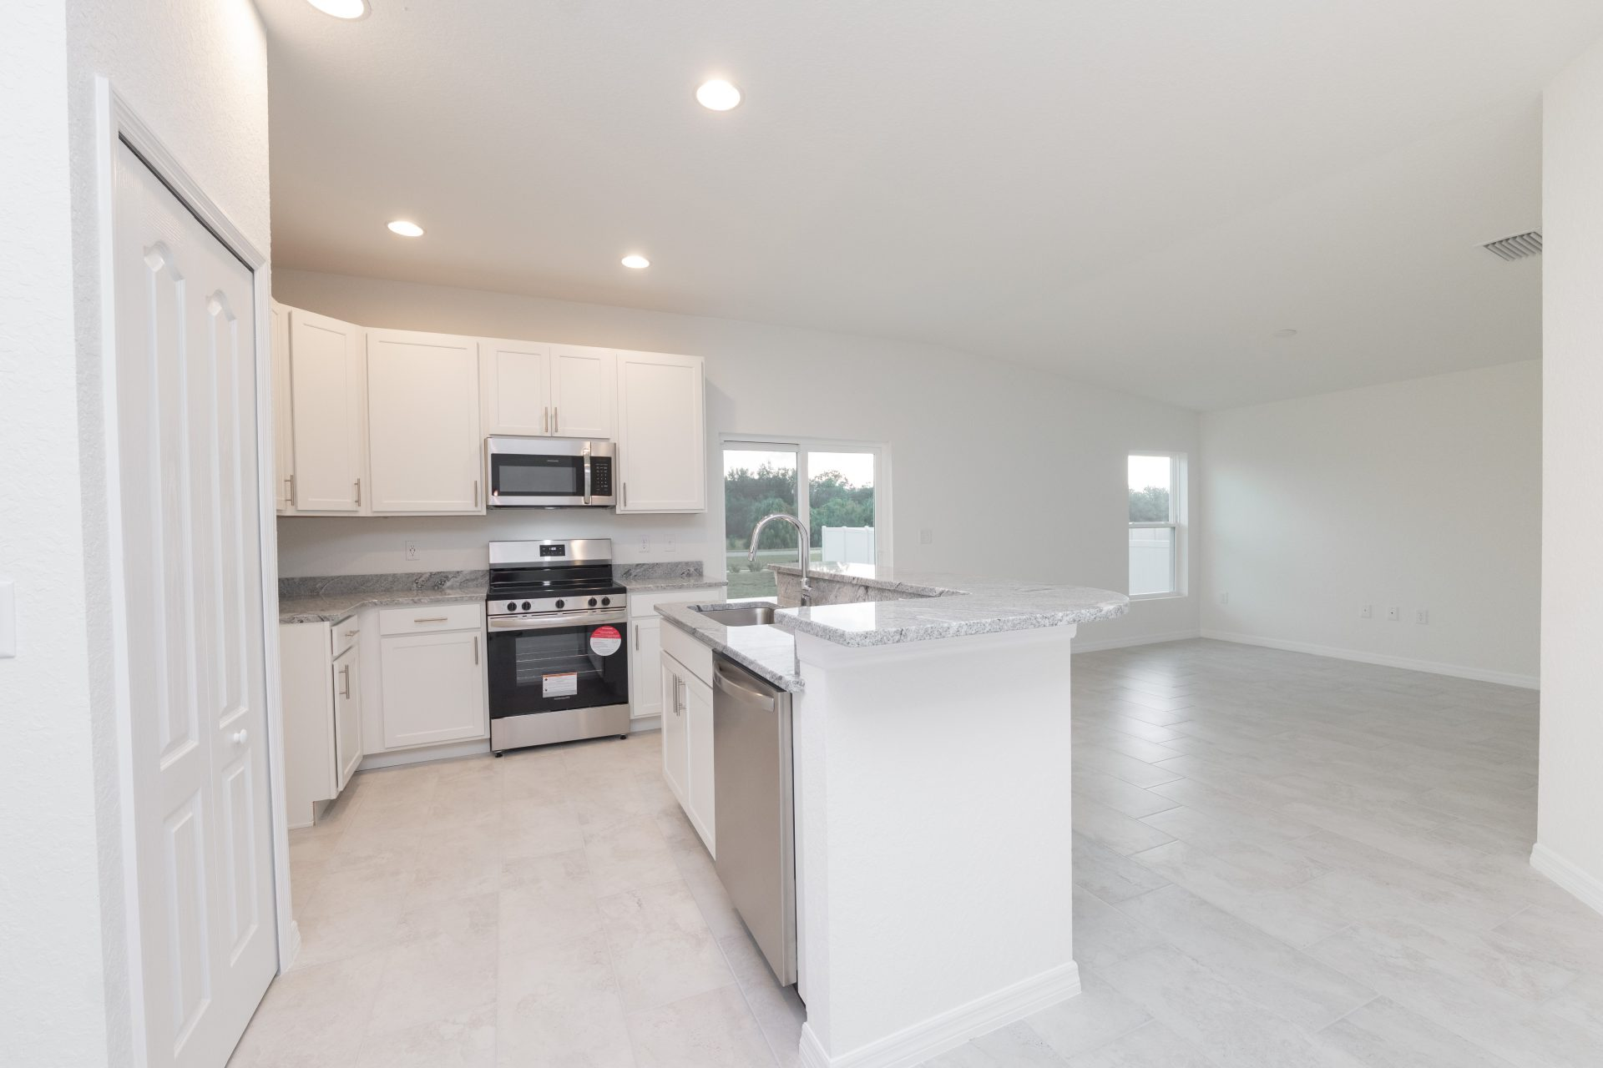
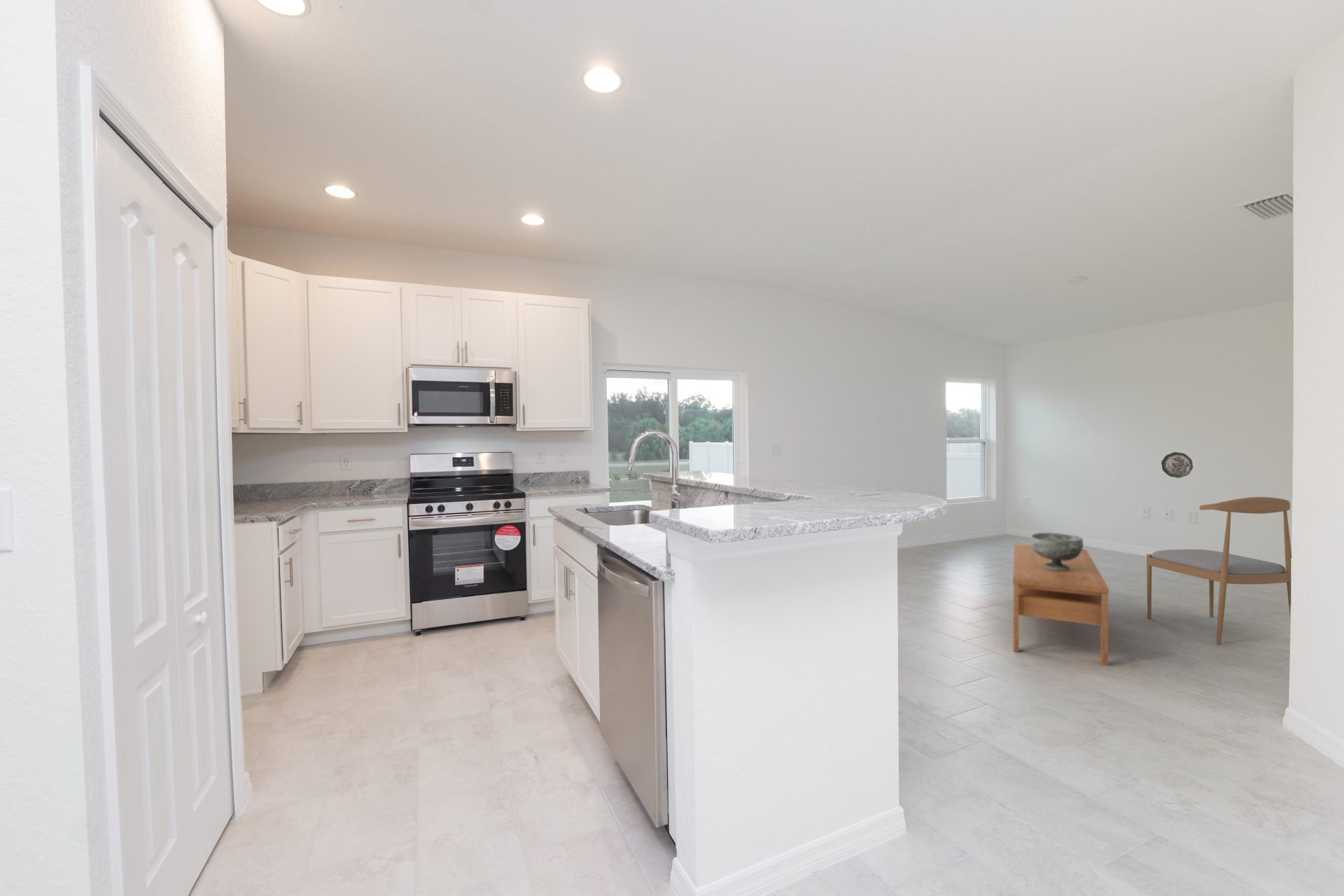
+ dining chair [1146,496,1292,645]
+ coffee table [1012,543,1110,666]
+ decorative bowl [1030,532,1084,570]
+ decorative plate [1161,451,1194,479]
